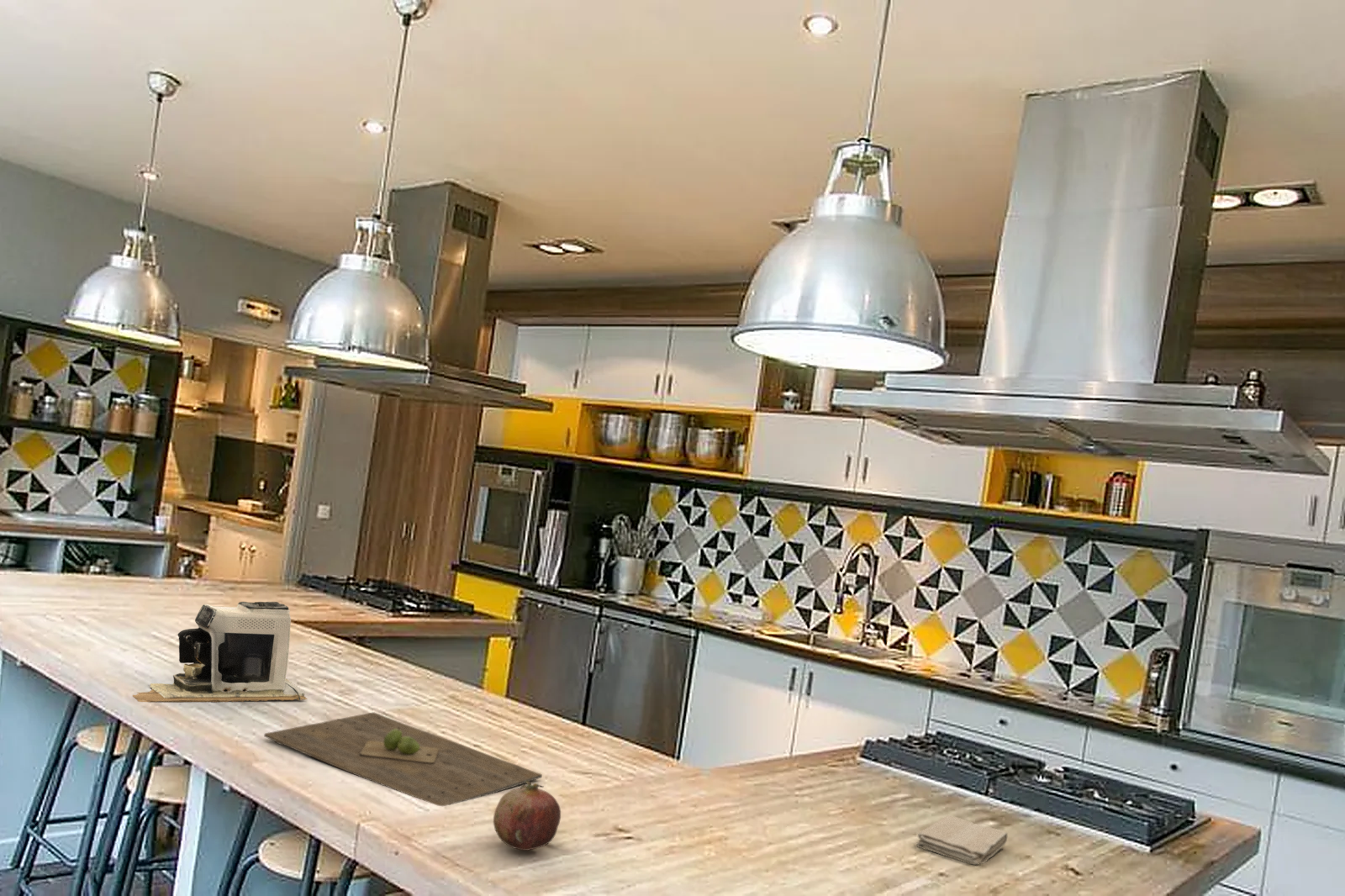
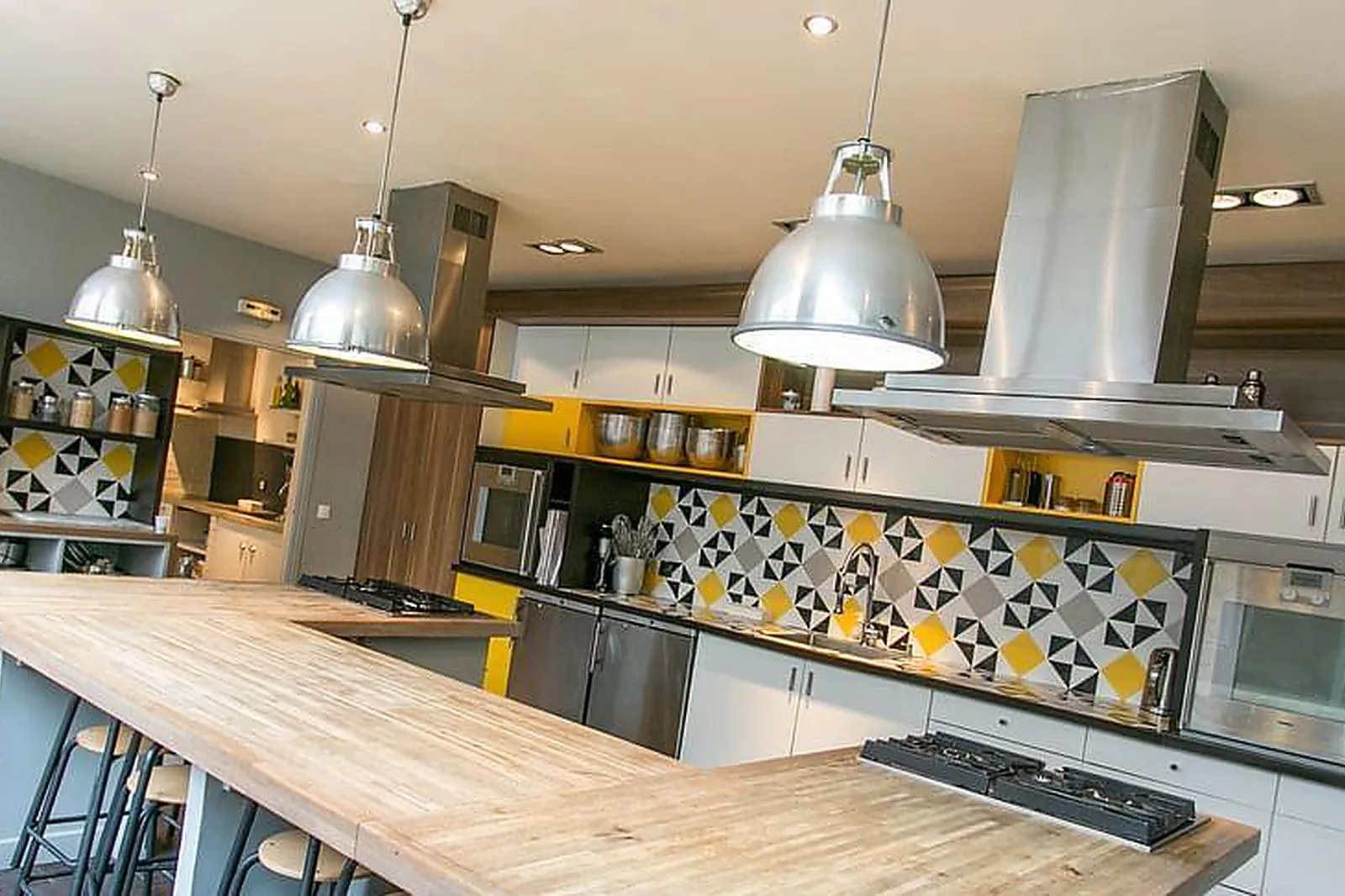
- fruit [493,781,562,851]
- cutting board [263,711,543,807]
- washcloth [915,814,1009,866]
- coffee maker [132,601,309,704]
